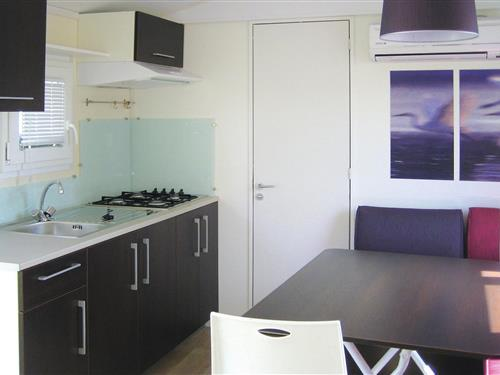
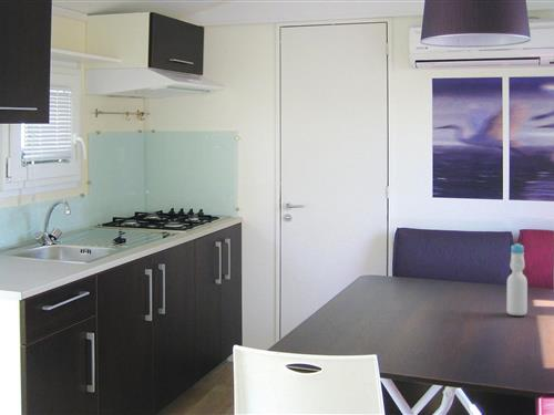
+ bottle [506,242,529,317]
